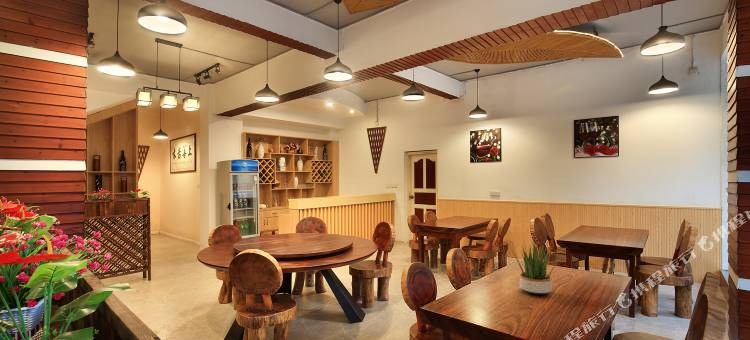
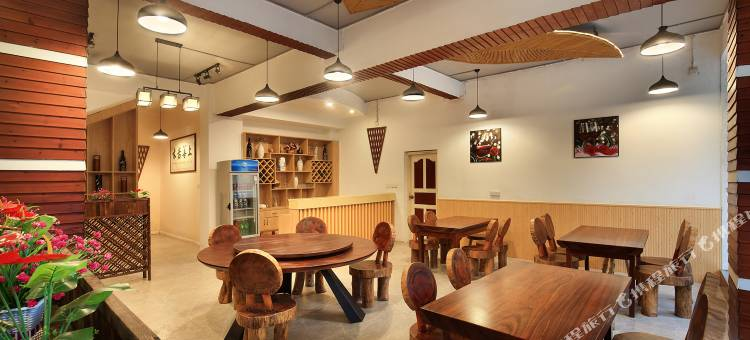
- potted plant [507,239,567,296]
